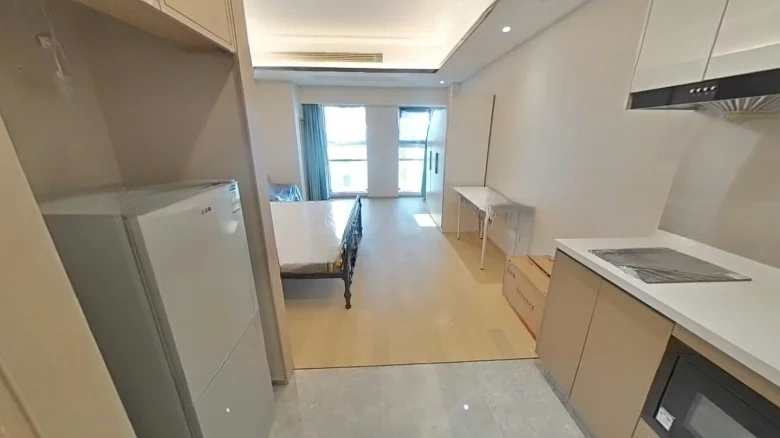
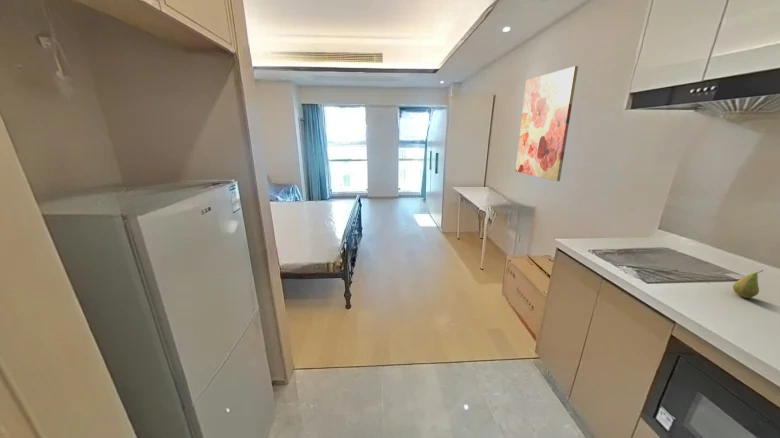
+ wall art [515,65,579,182]
+ fruit [732,269,764,299]
